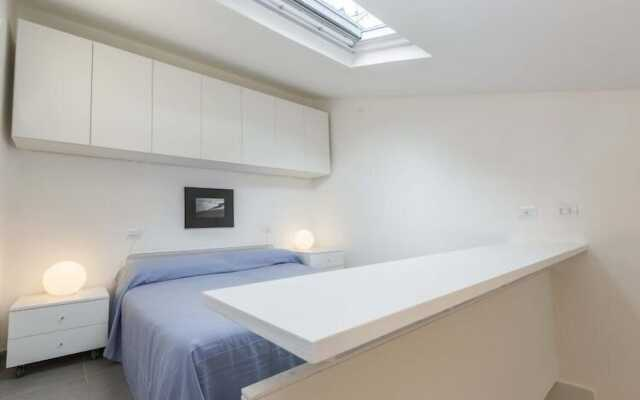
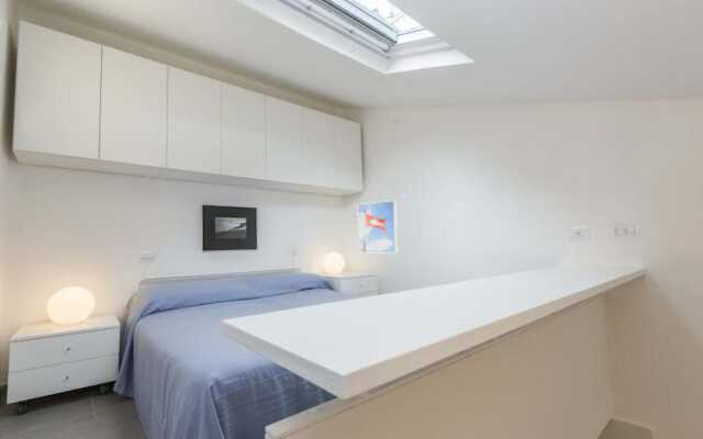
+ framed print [357,199,399,255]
